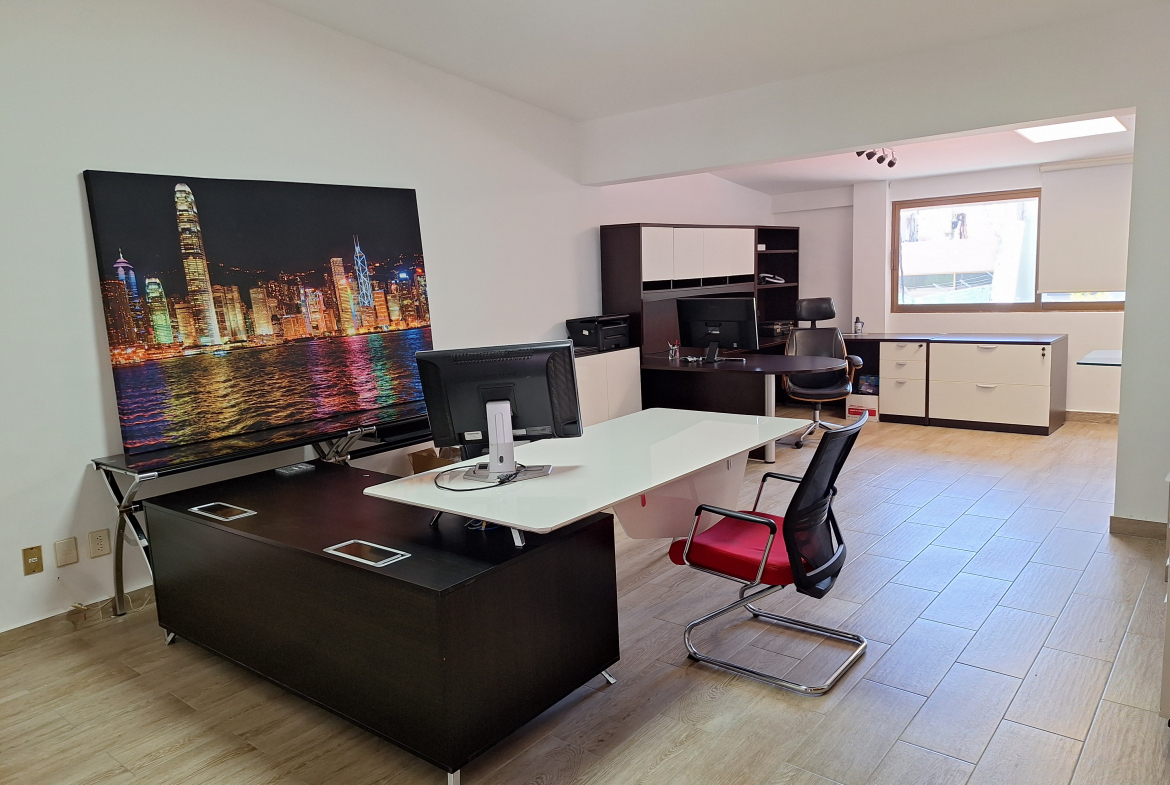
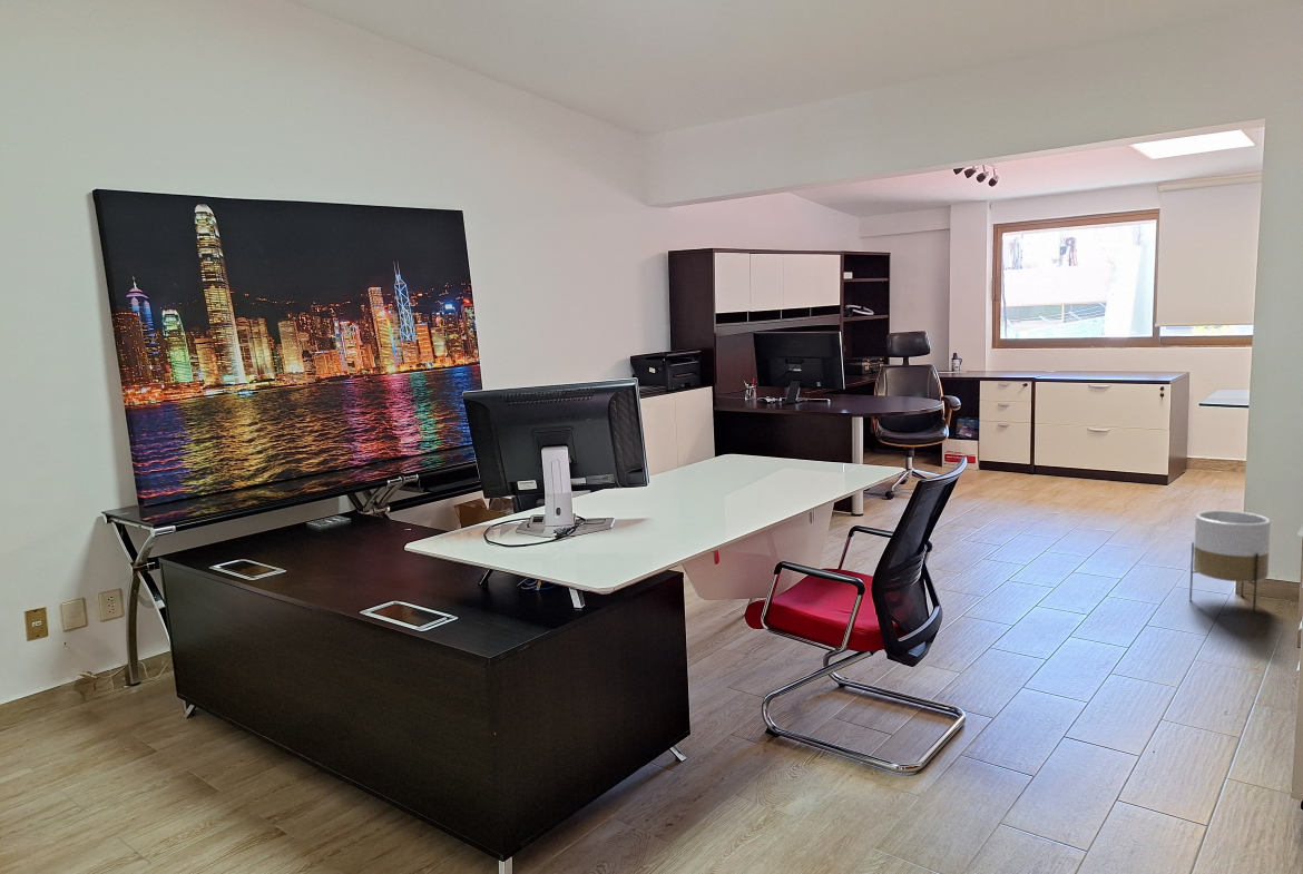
+ planter [1188,510,1272,615]
